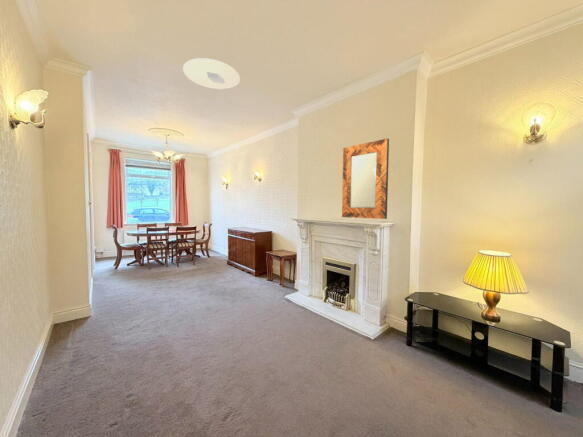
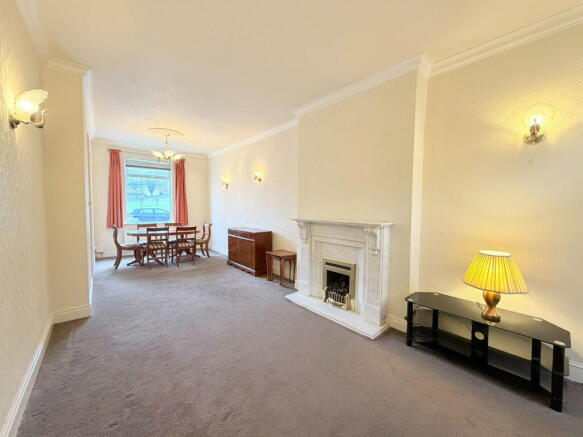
- home mirror [341,137,390,220]
- ceiling light [182,57,241,90]
